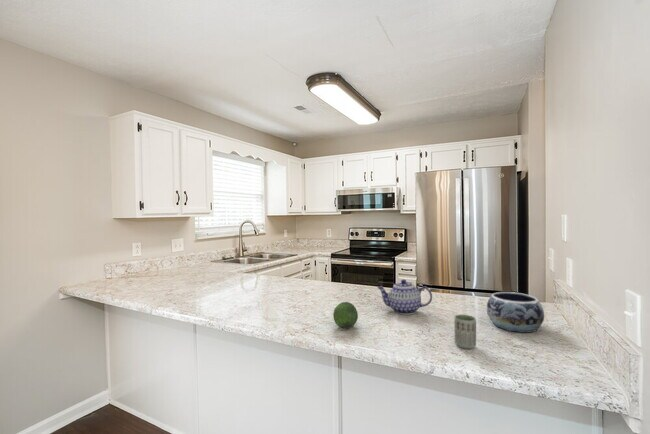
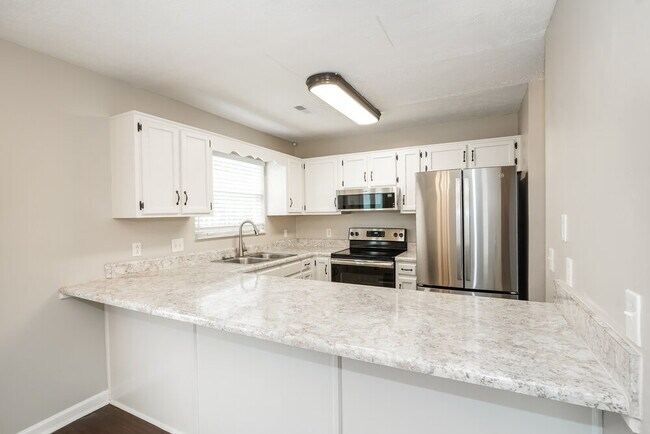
- decorative bowl [486,291,545,334]
- fruit [332,301,359,329]
- cup [453,314,477,350]
- teapot [376,278,433,316]
